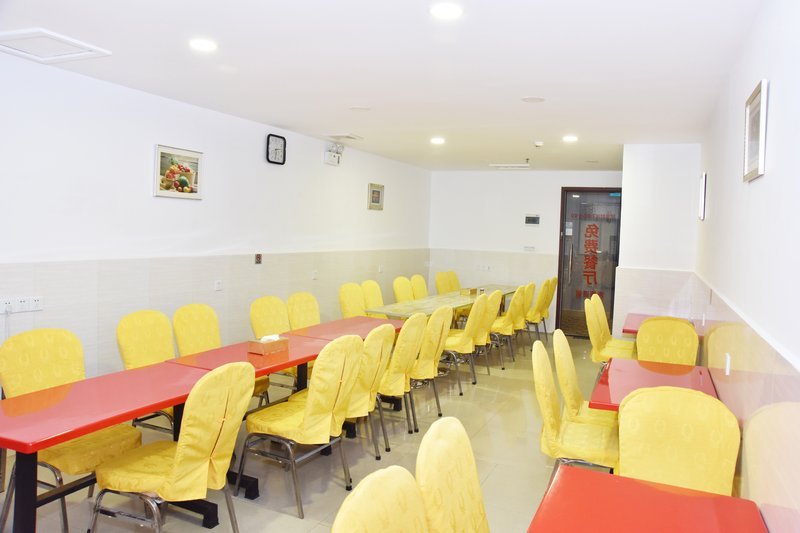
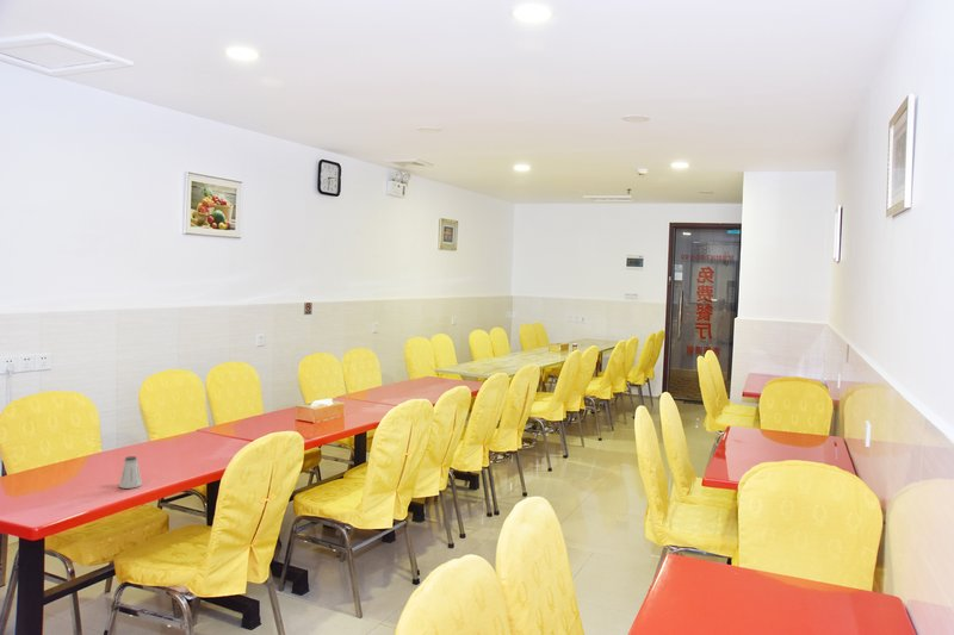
+ saltshaker [118,455,143,490]
